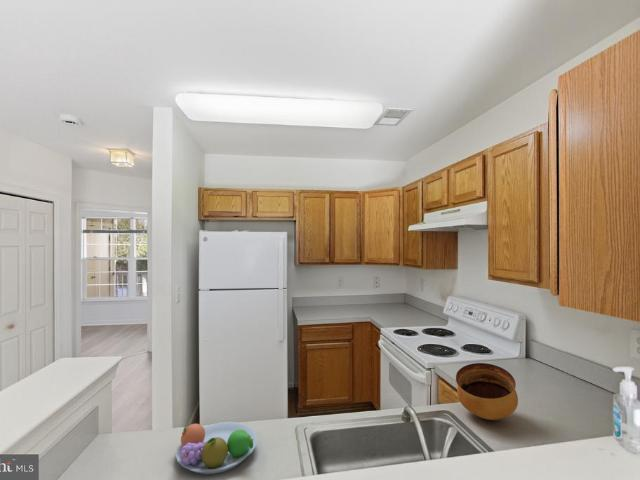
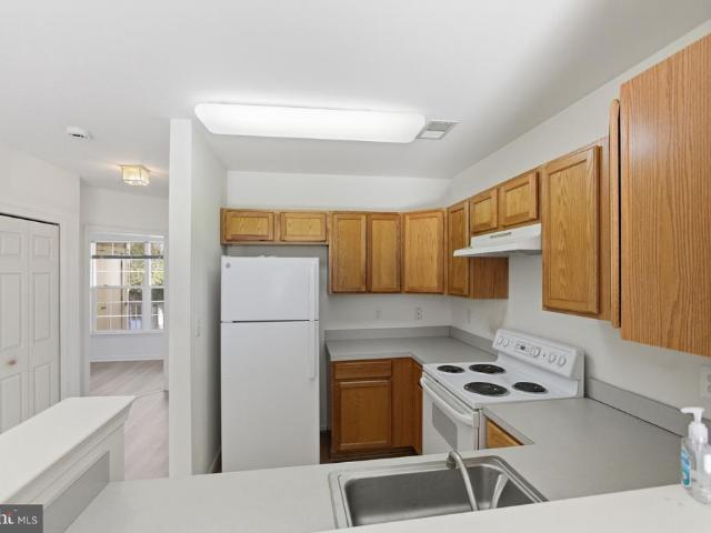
- fruit bowl [175,421,258,475]
- bowl [455,362,519,421]
